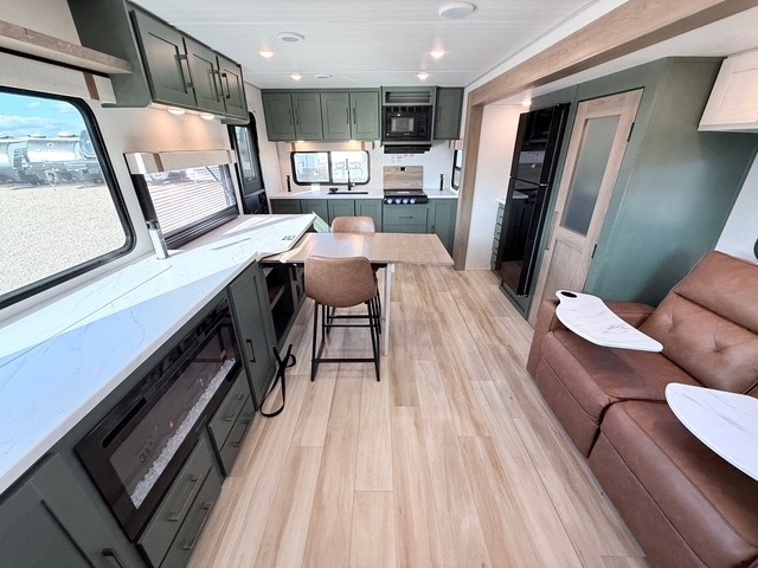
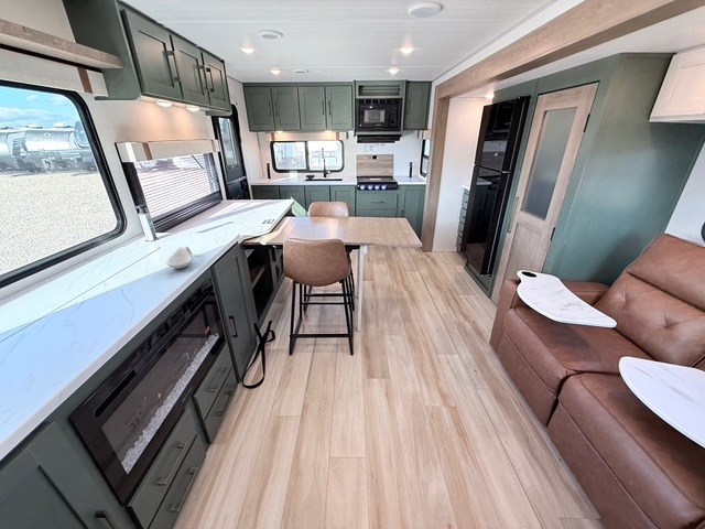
+ spoon rest [165,246,193,270]
